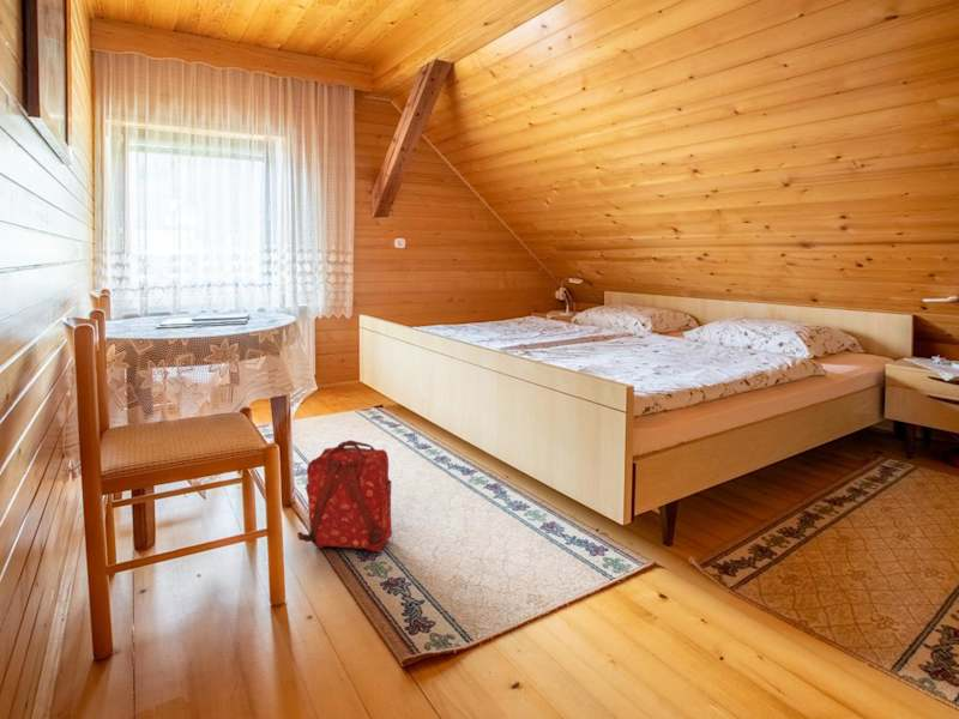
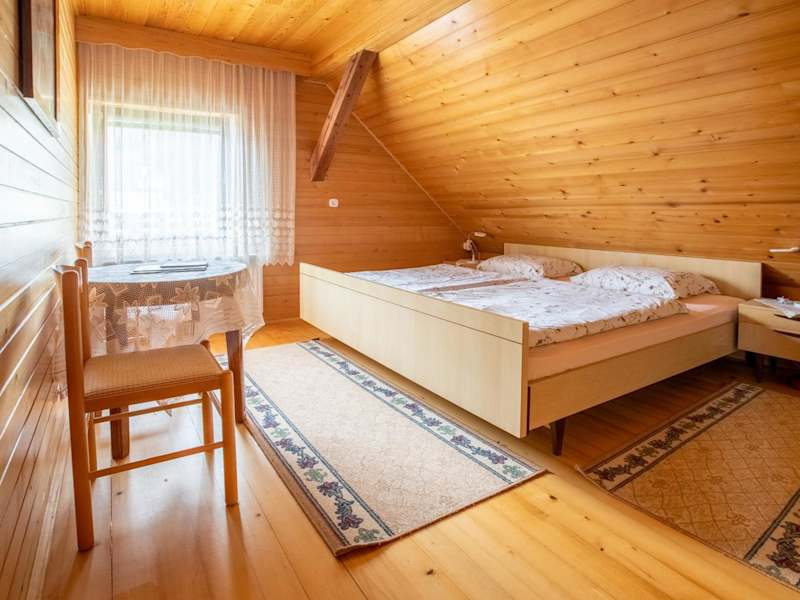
- backpack [296,439,393,552]
